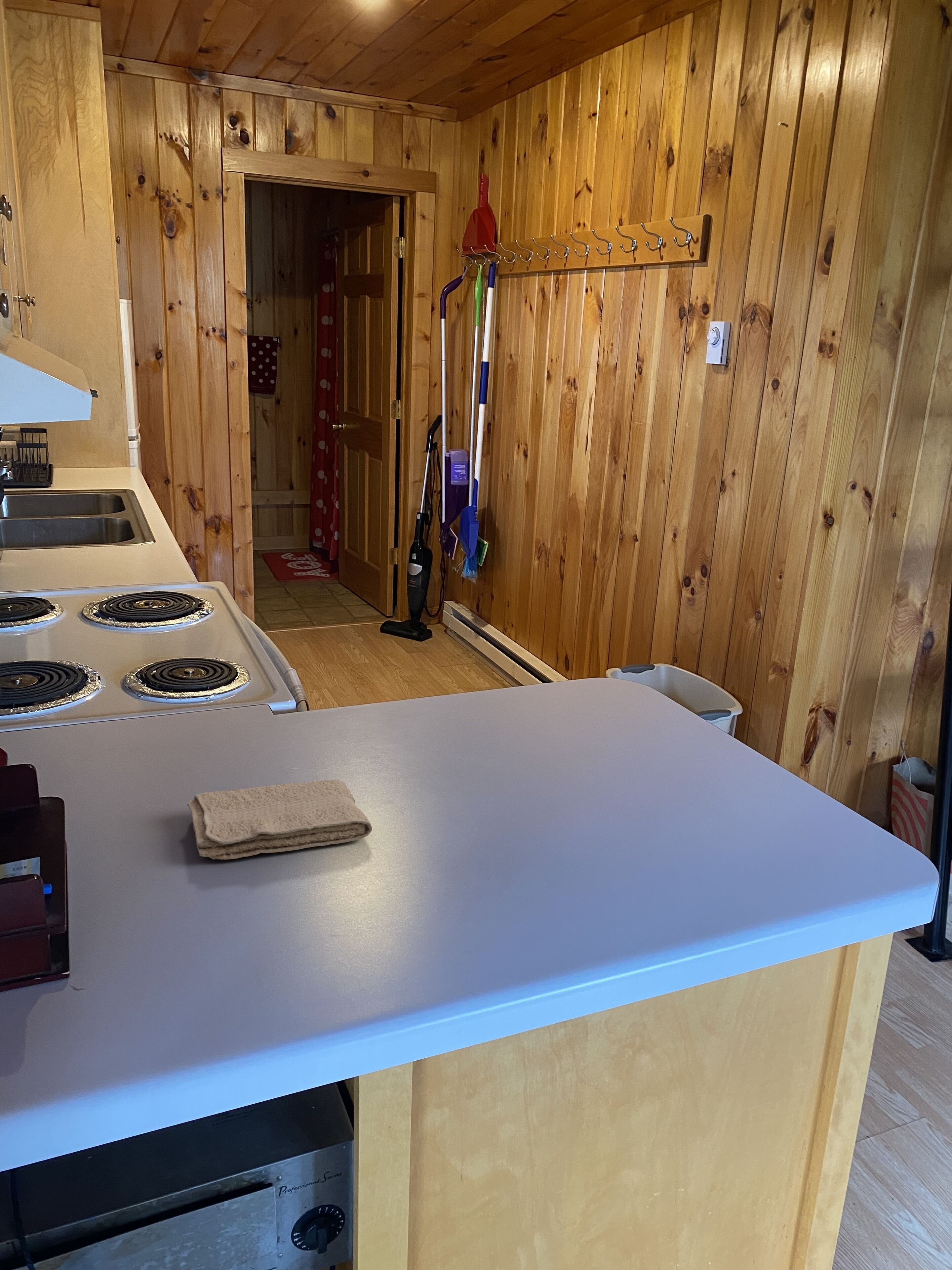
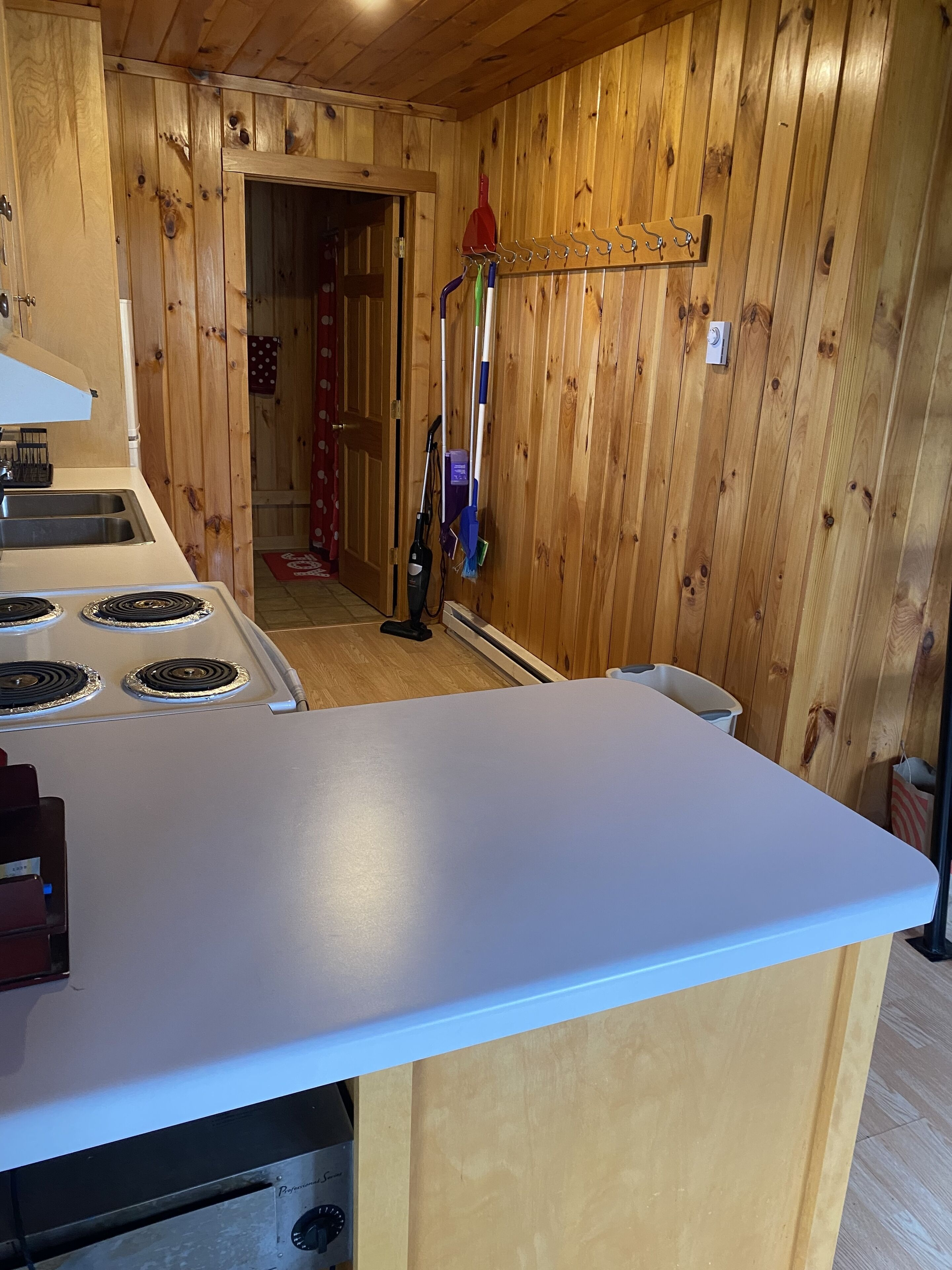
- washcloth [187,780,373,860]
